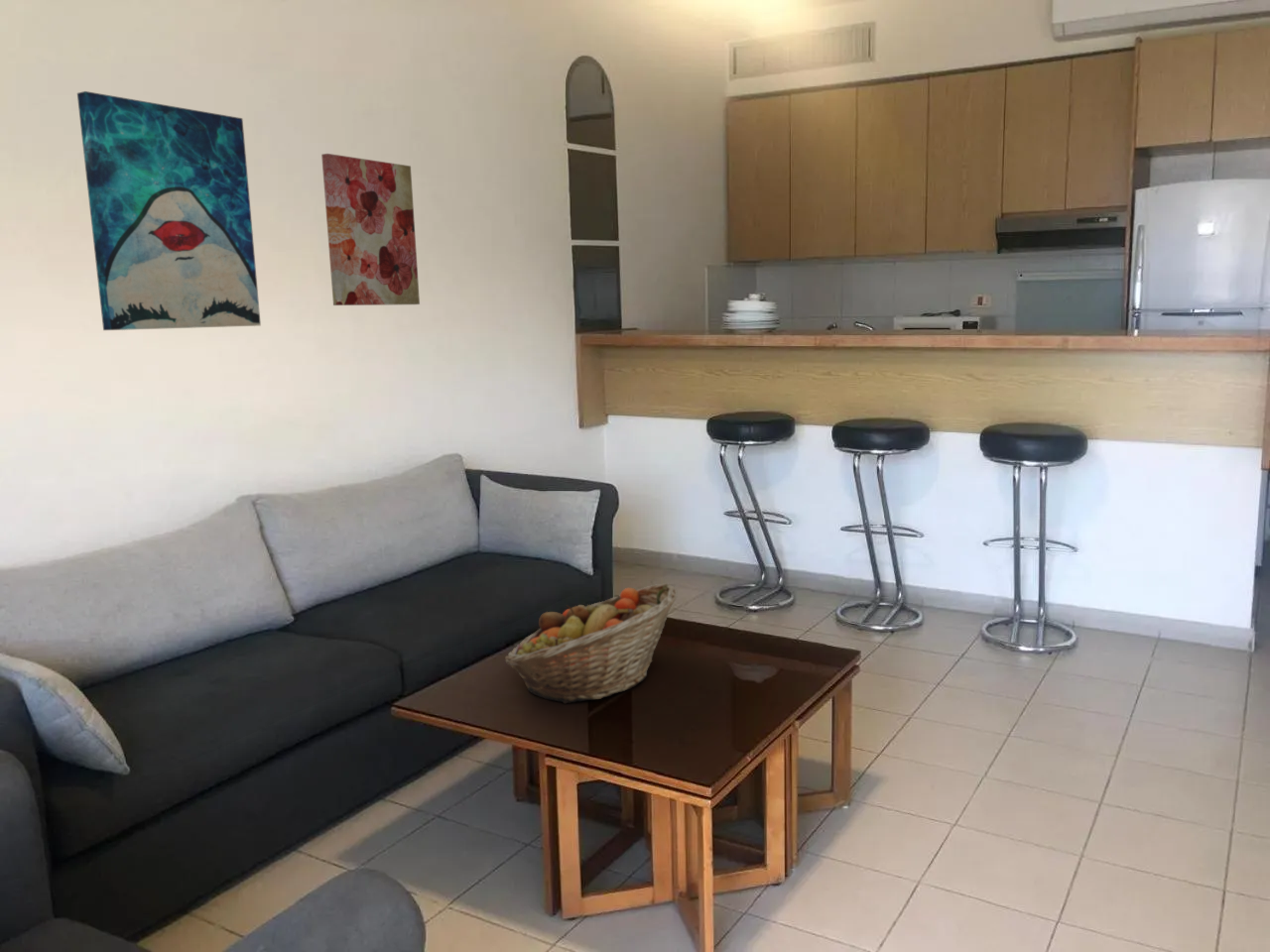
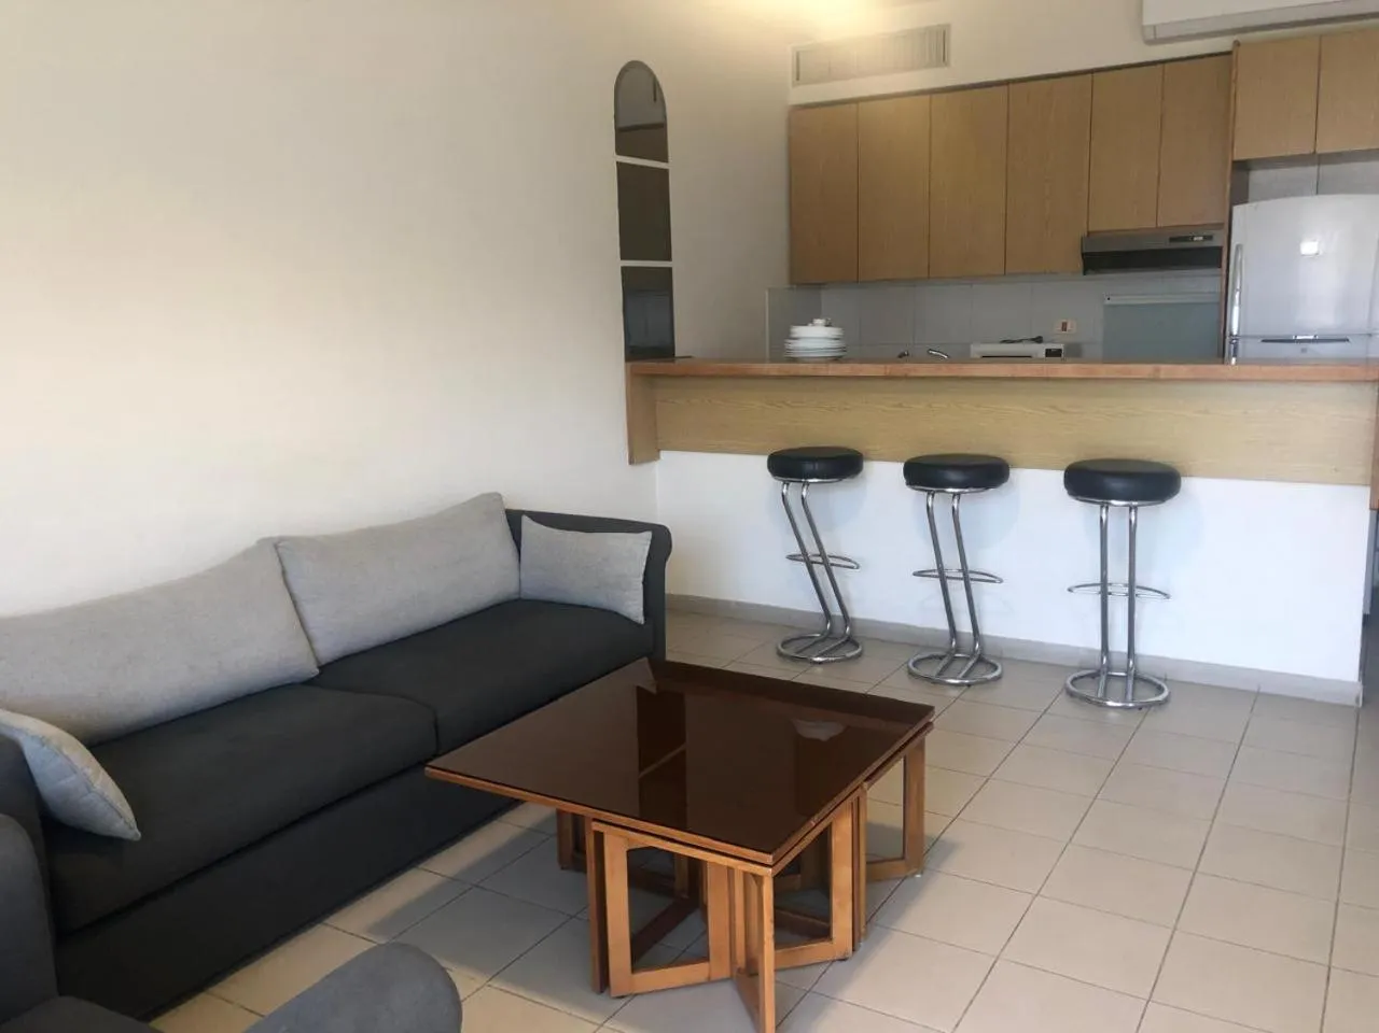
- fruit basket [504,582,679,704]
- wall art [320,153,421,306]
- wall art [76,90,262,331]
